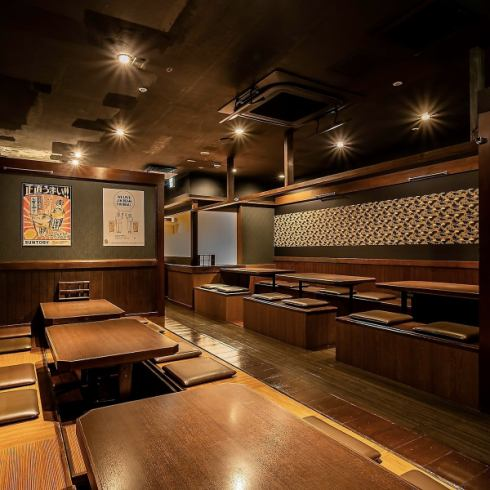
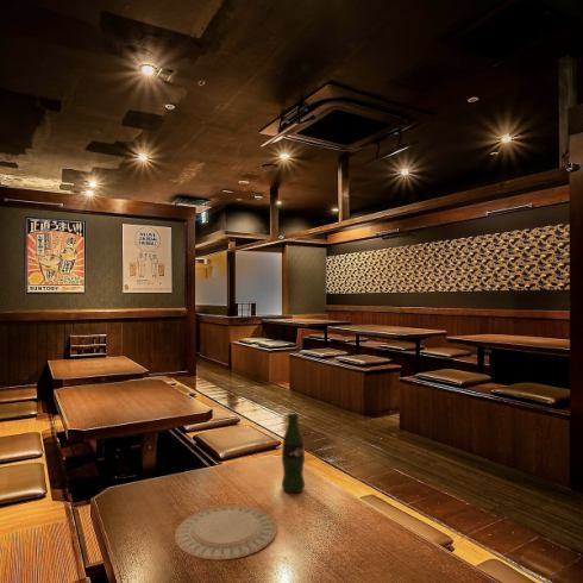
+ chinaware [174,504,278,562]
+ beer bottle [281,410,306,494]
